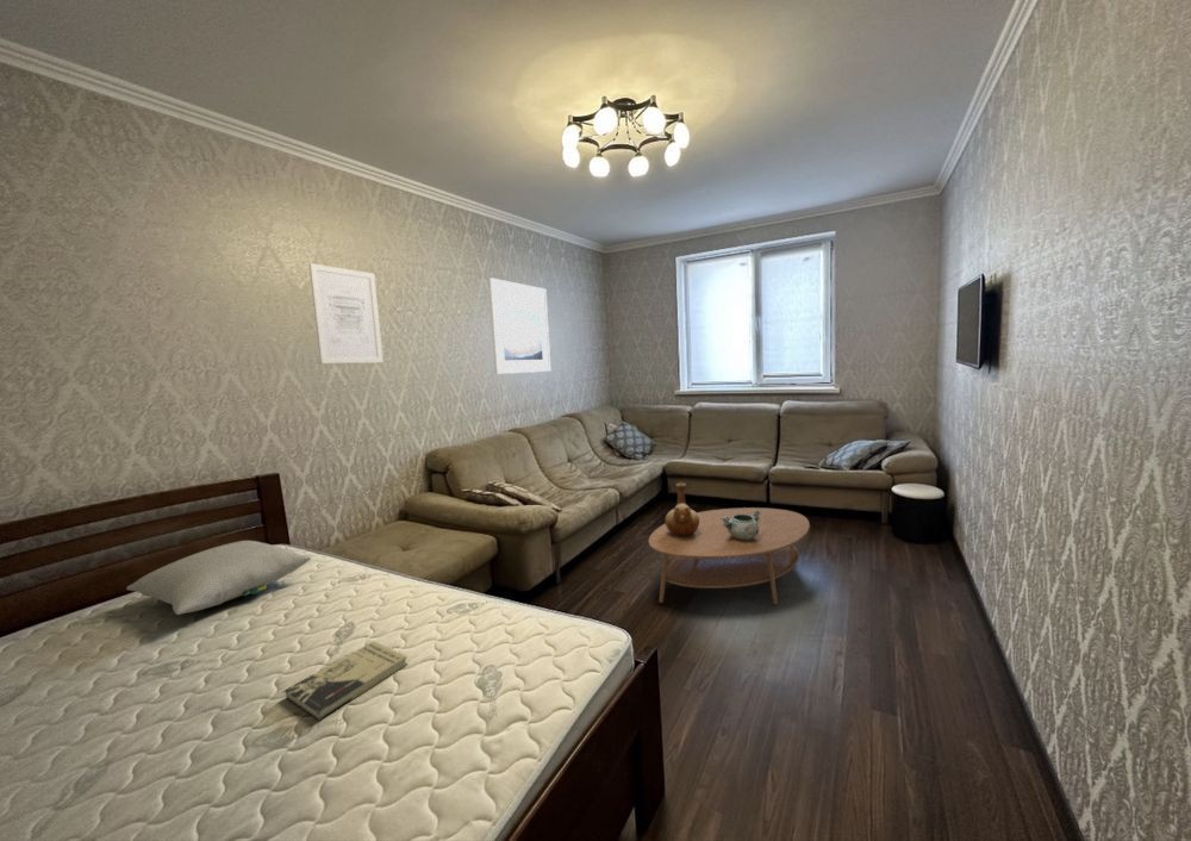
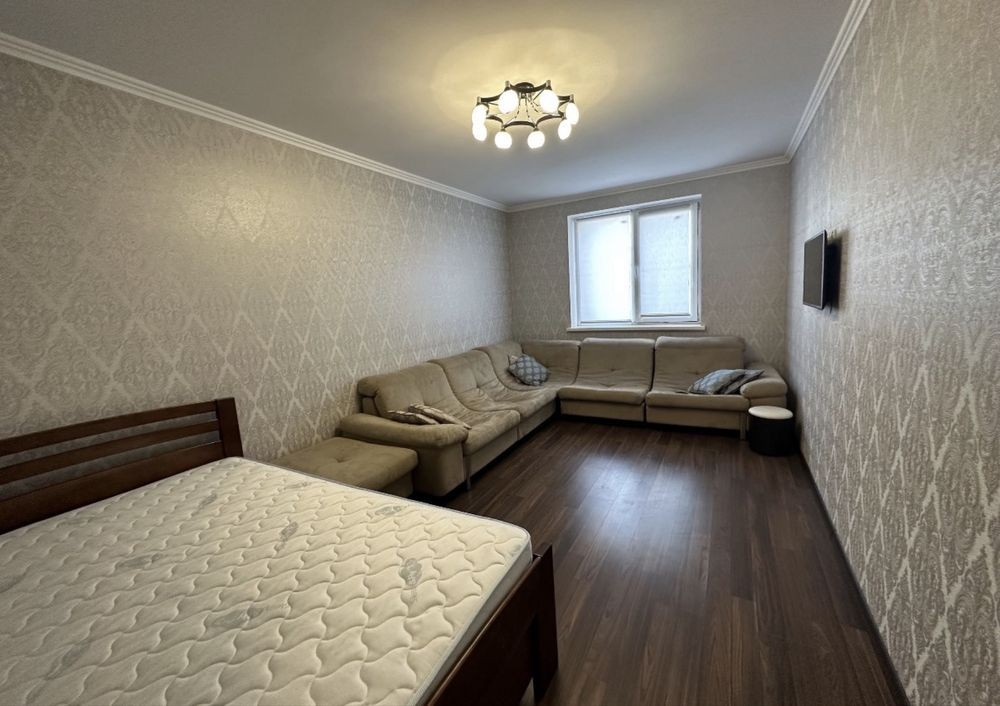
- coffee table [648,506,811,606]
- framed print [487,276,551,375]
- wall art [308,262,385,365]
- pillow [125,540,312,616]
- decorative bowl [722,510,761,540]
- vase [663,481,699,537]
- book [283,640,409,722]
